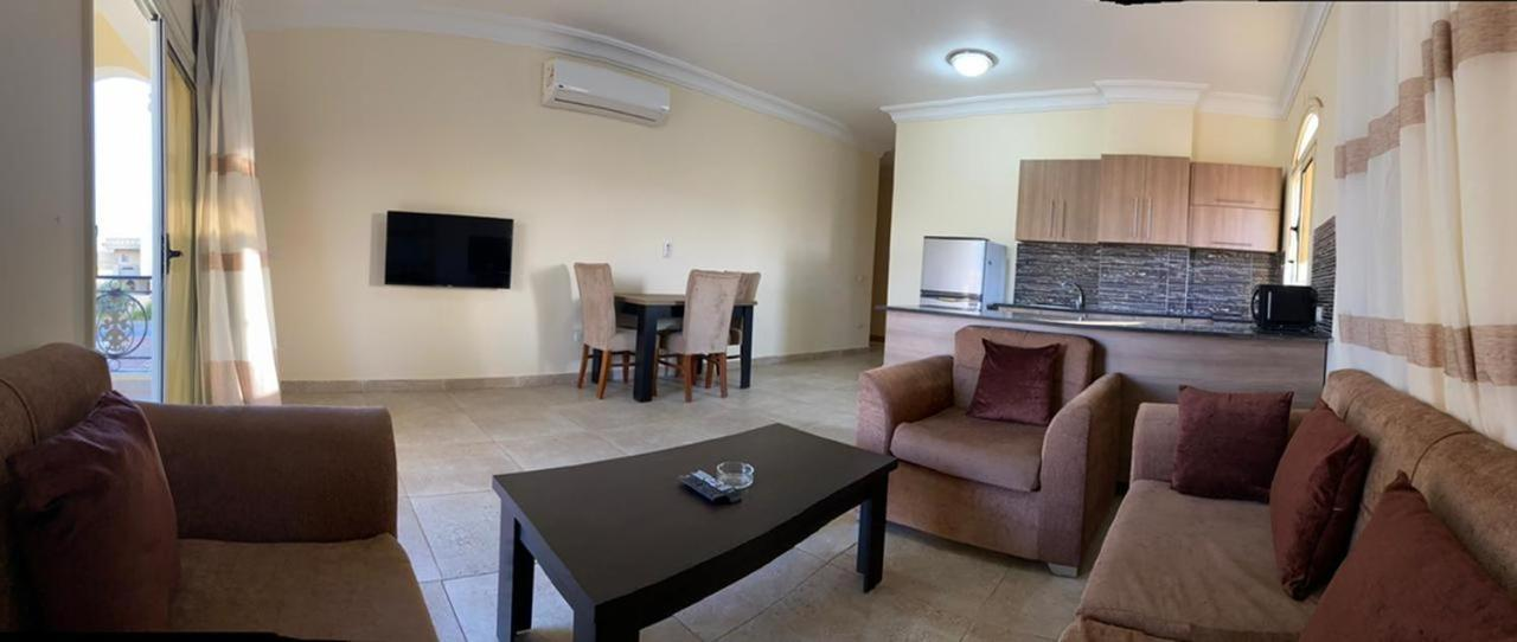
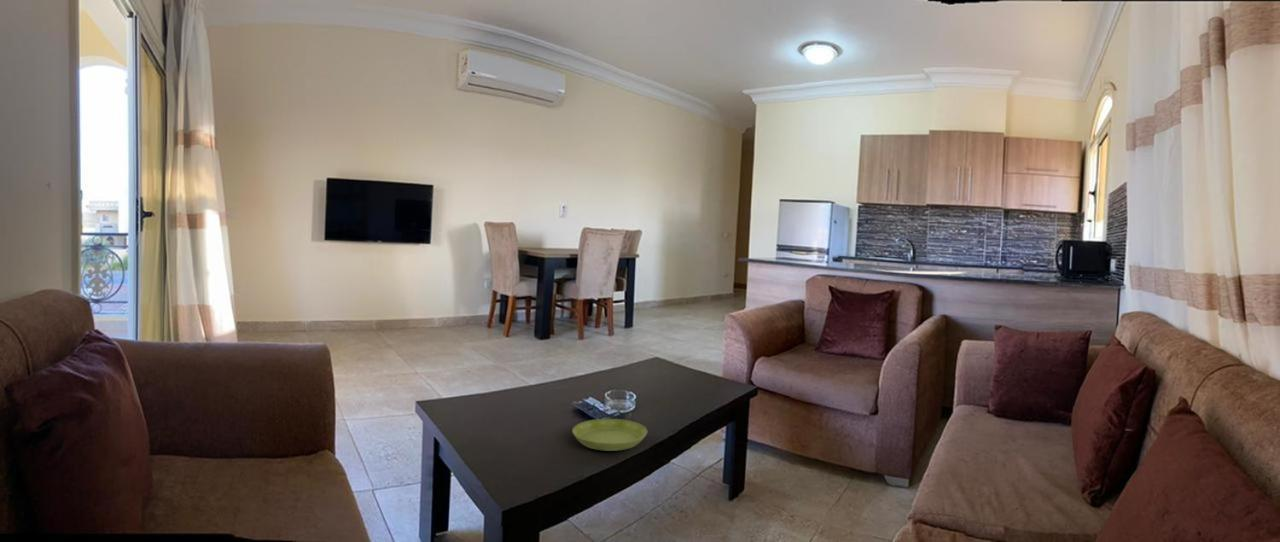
+ saucer [571,418,648,452]
